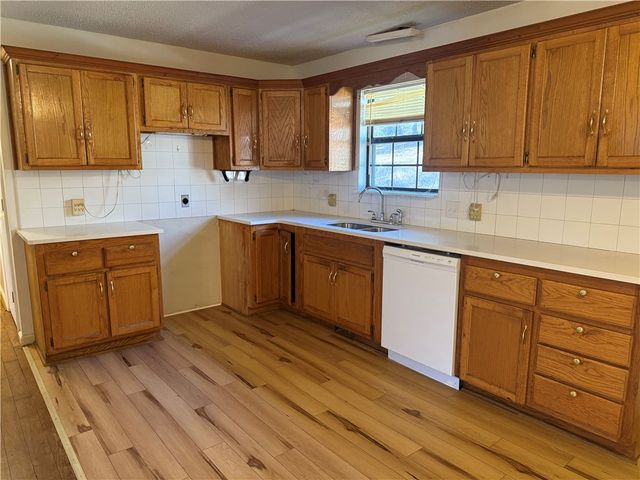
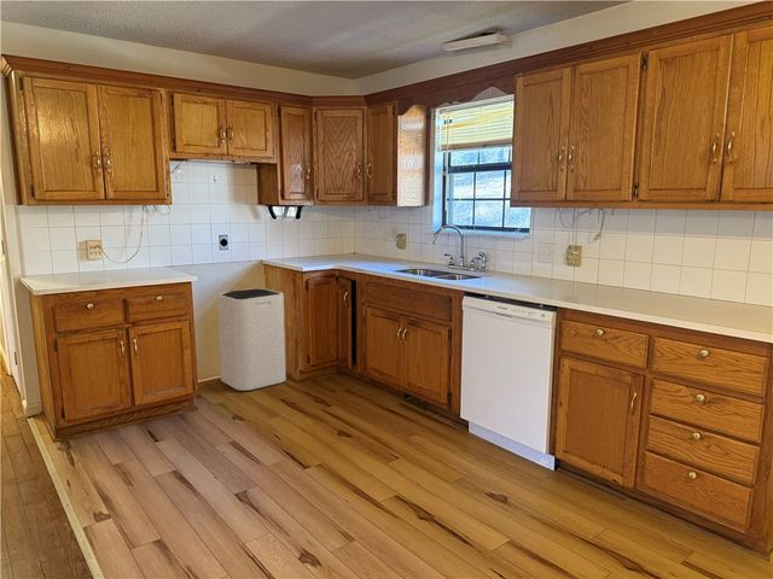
+ trash can [216,287,287,392]
